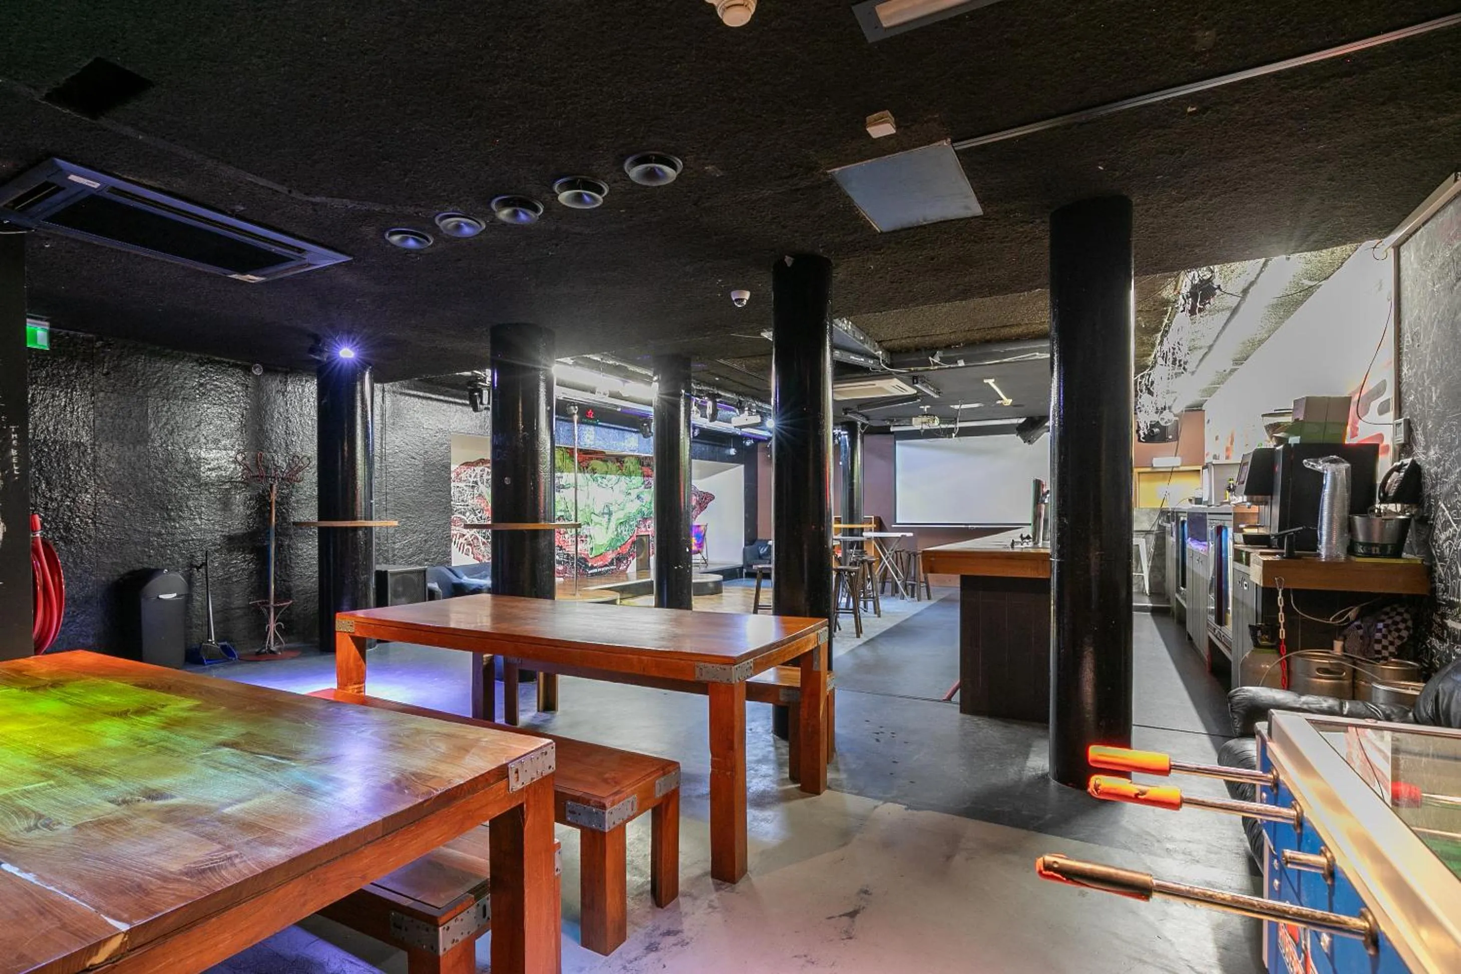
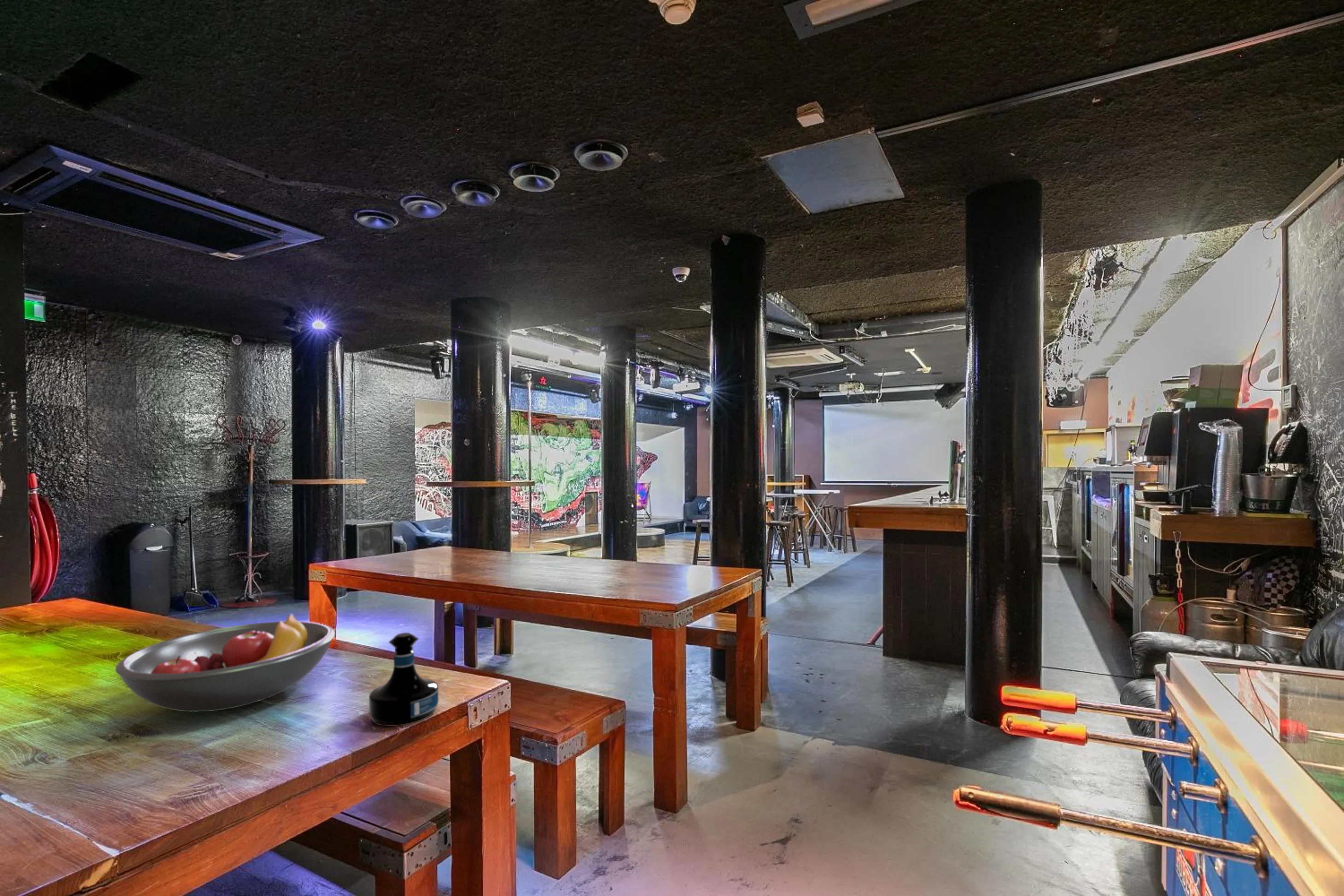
+ tequila bottle [368,632,439,727]
+ fruit bowl [115,613,336,712]
